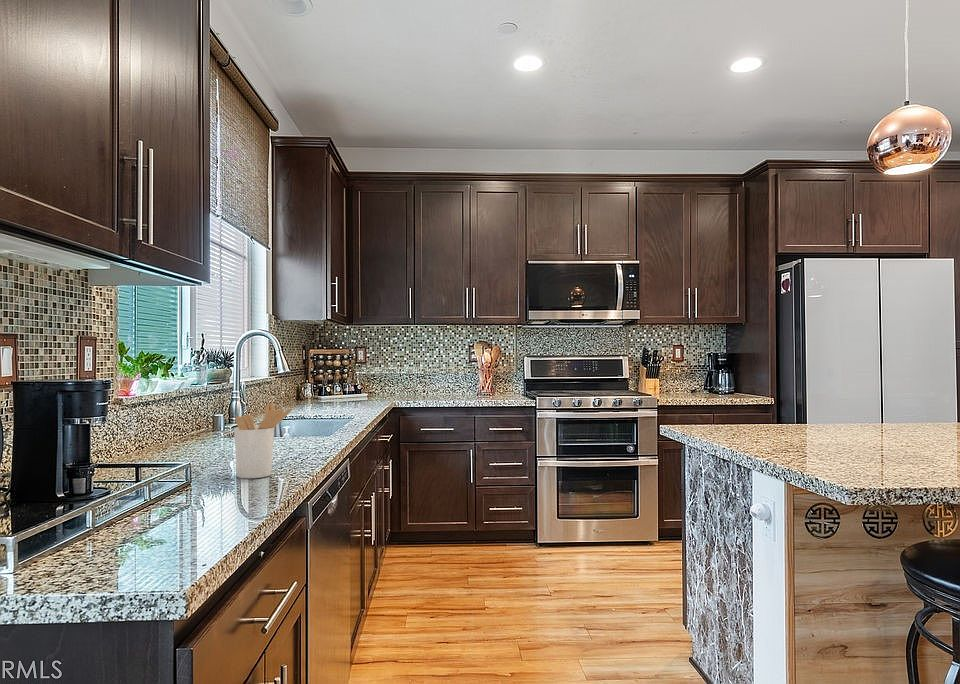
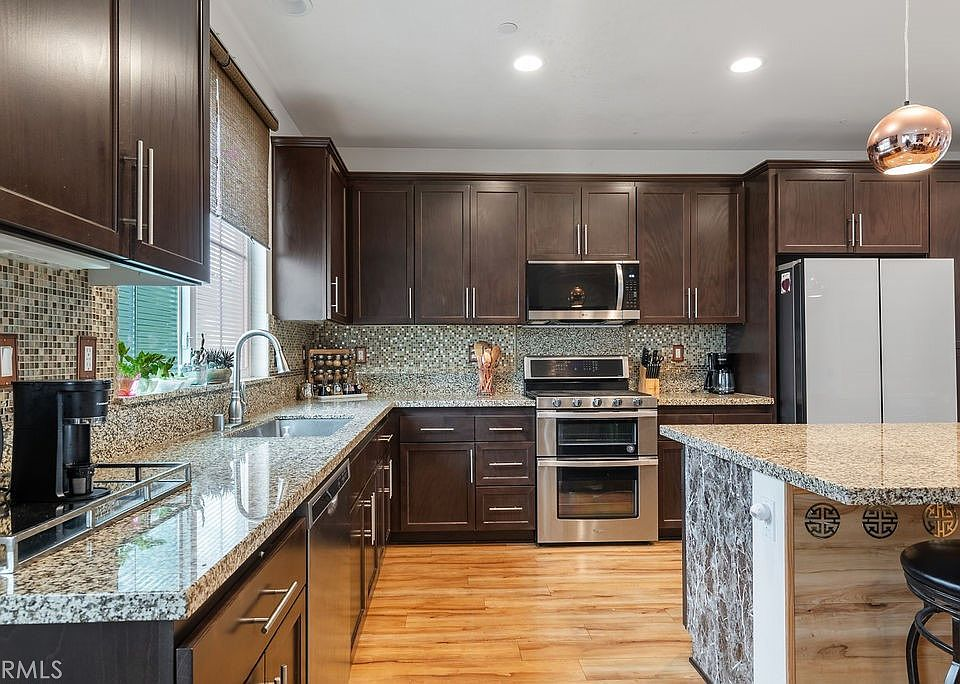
- utensil holder [233,402,293,479]
